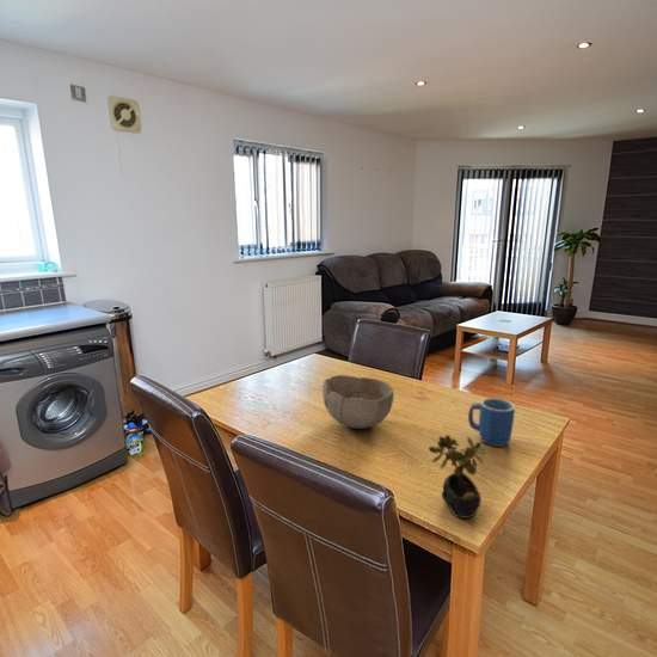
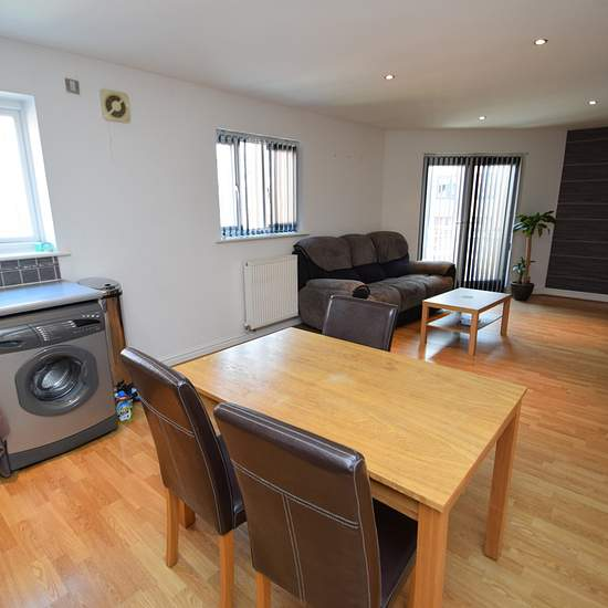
- succulent plant [428,434,486,520]
- mug [467,397,516,448]
- bowl [321,374,395,430]
